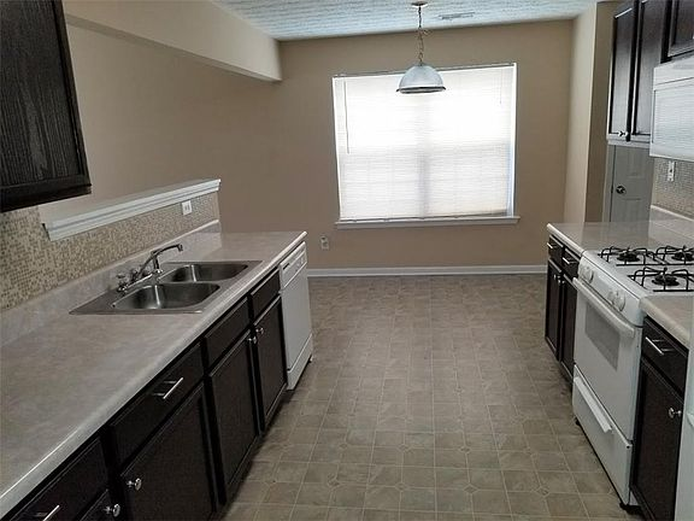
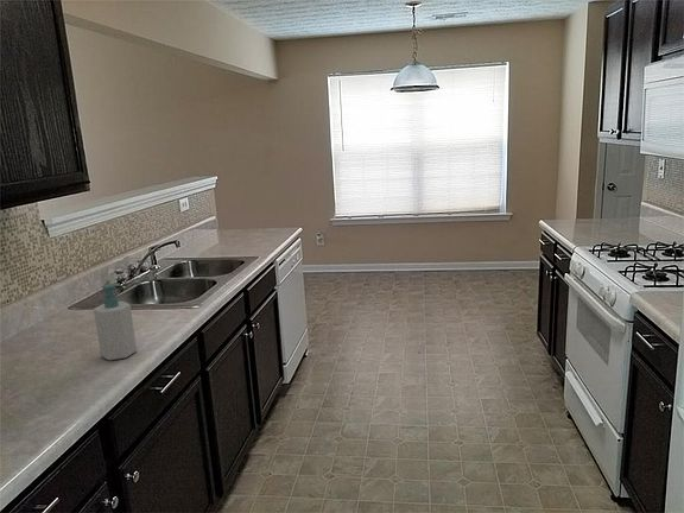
+ soap bottle [93,283,138,361]
